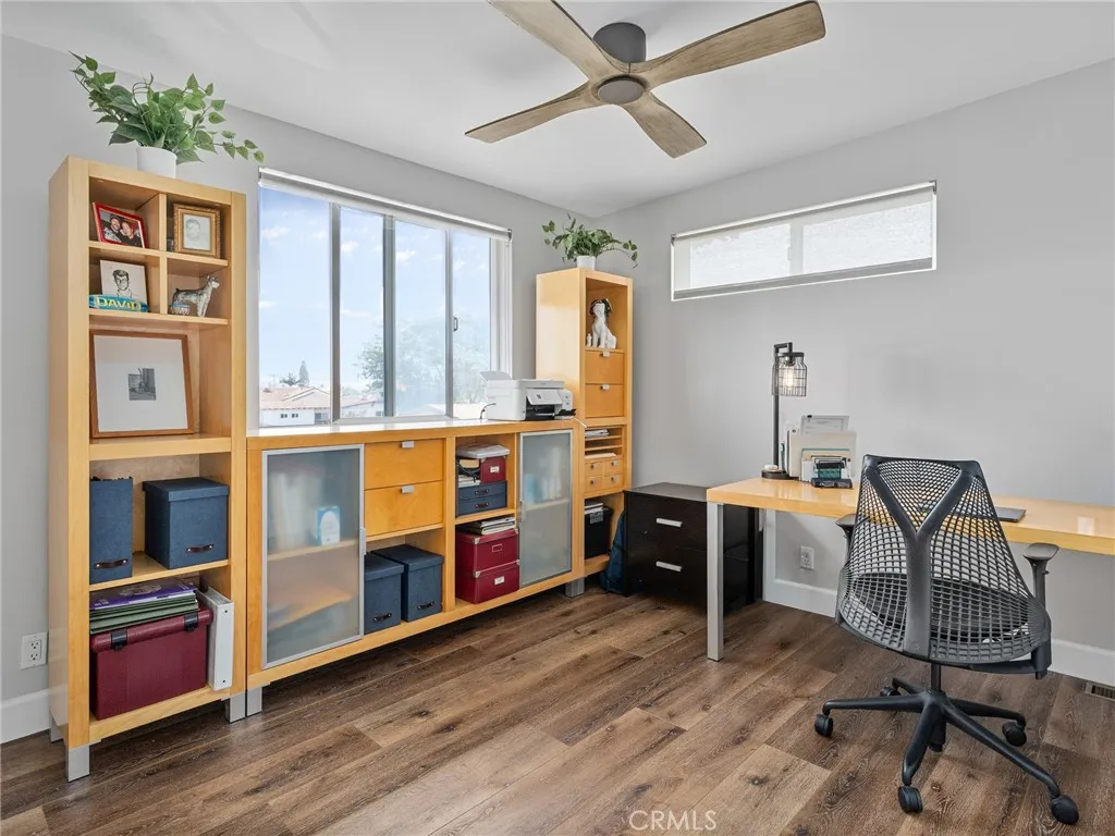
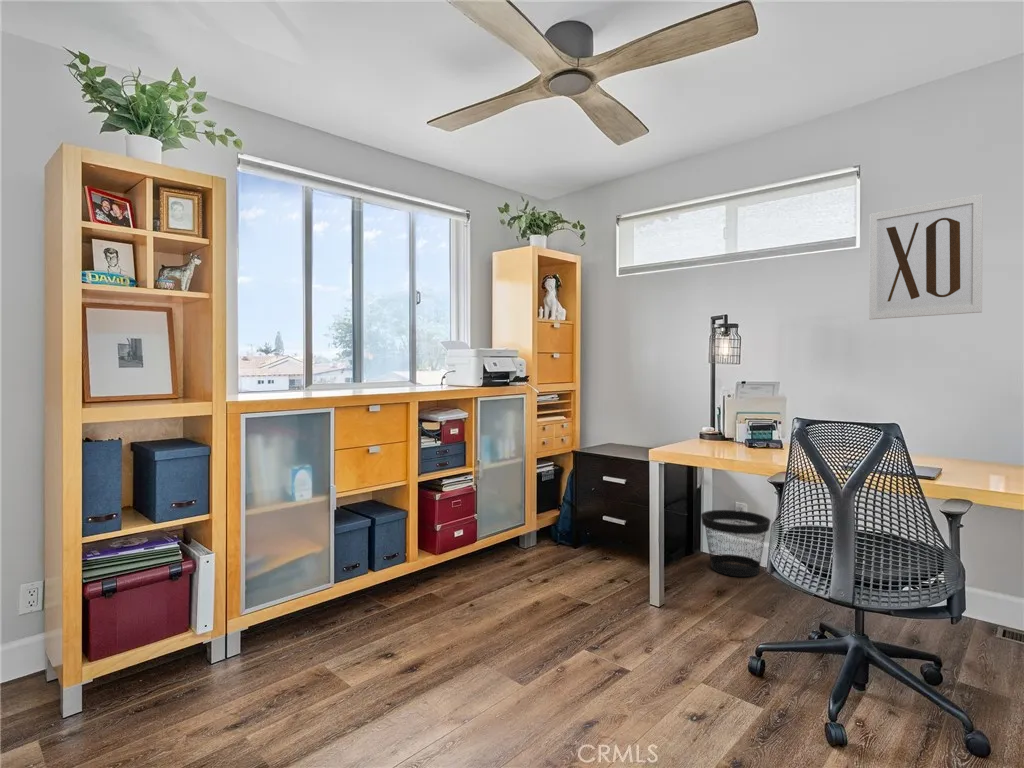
+ wall art [868,193,984,321]
+ wastebasket [700,509,771,578]
